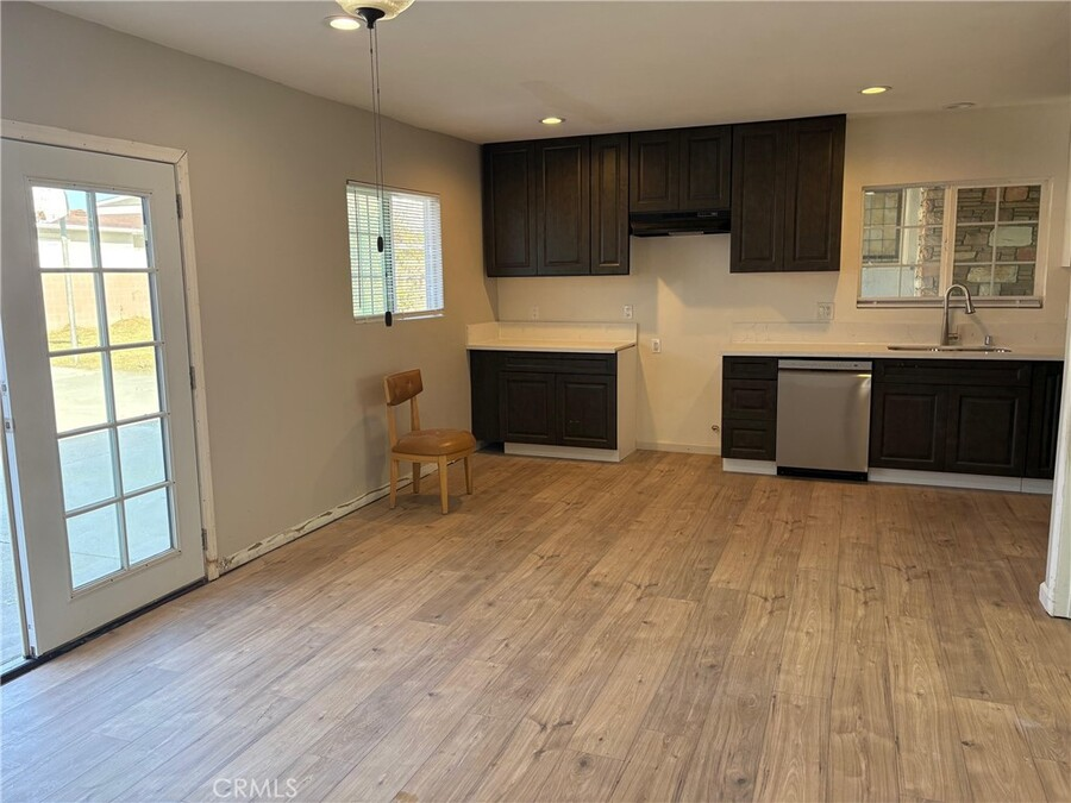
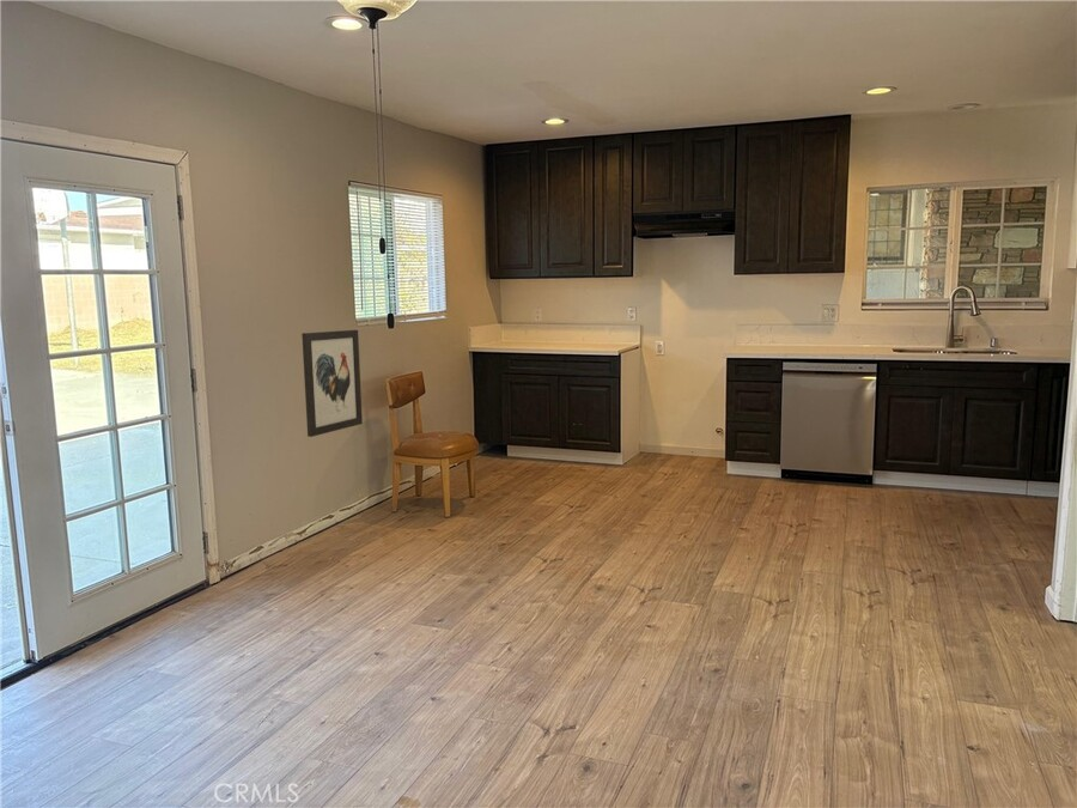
+ wall art [300,329,364,438]
